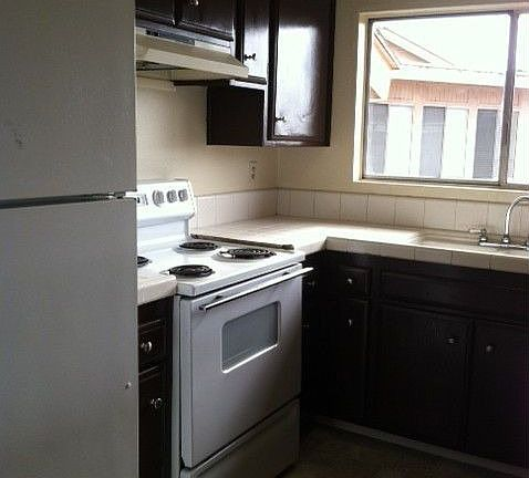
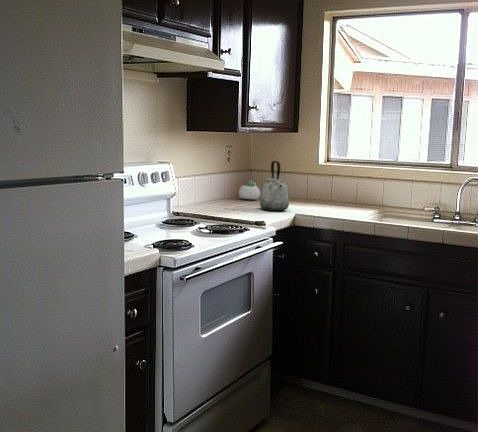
+ kettle [259,160,290,212]
+ succulent planter [238,179,261,201]
